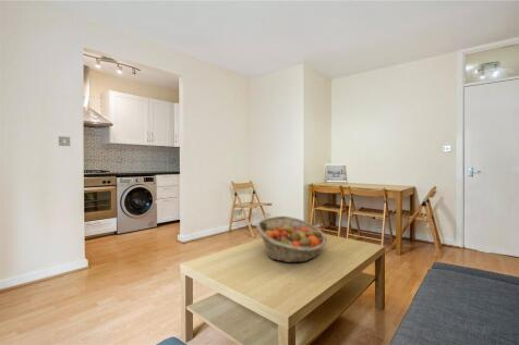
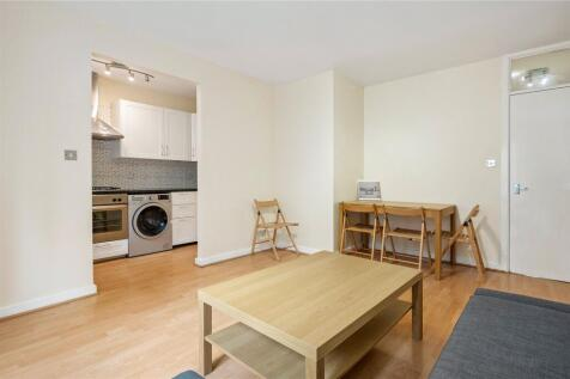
- fruit basket [255,215,328,263]
